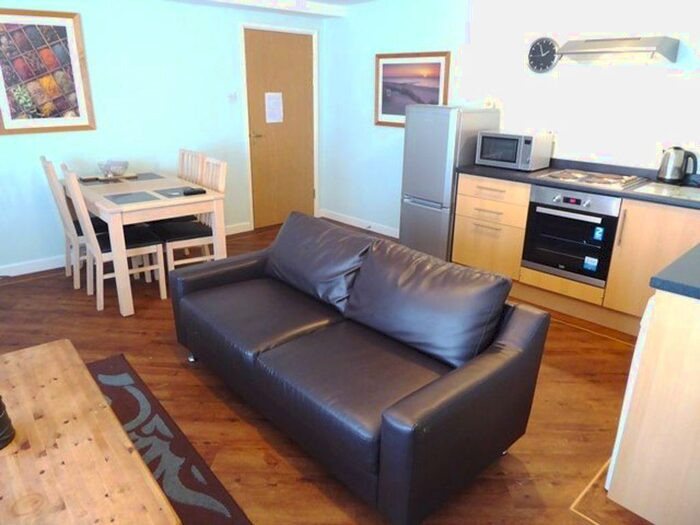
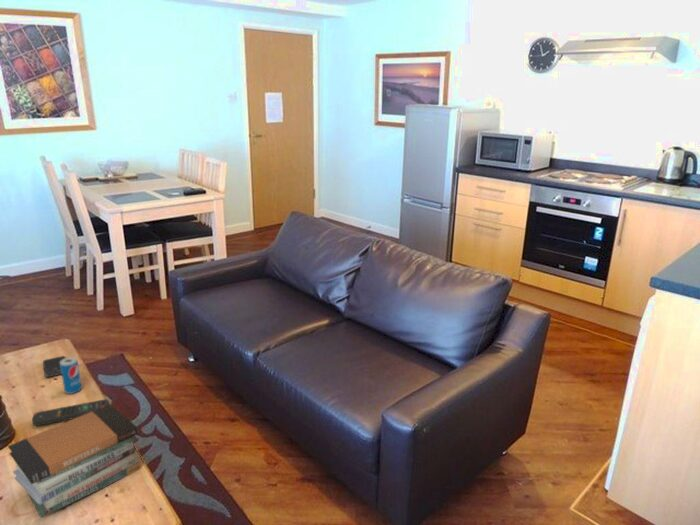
+ smartphone [42,355,66,378]
+ remote control [31,398,111,427]
+ beverage can [60,356,83,395]
+ book stack [7,403,141,519]
